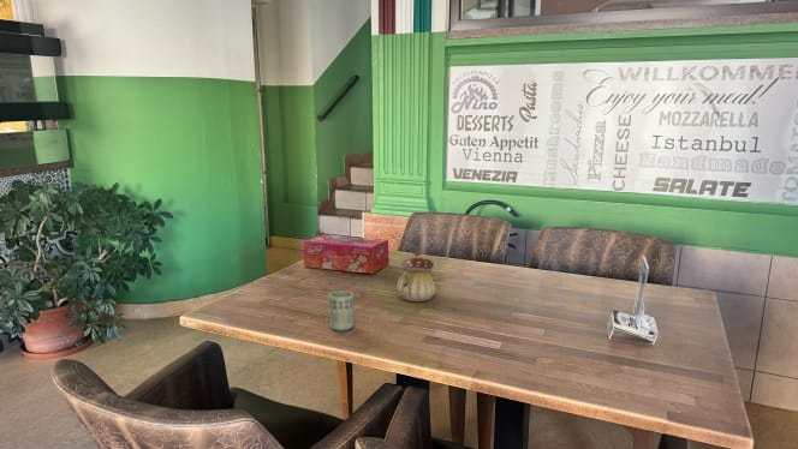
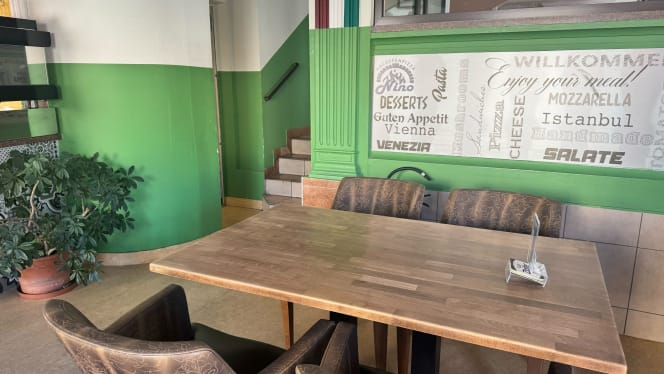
- teapot [395,251,437,303]
- cup [328,289,356,331]
- tissue box [302,233,389,275]
